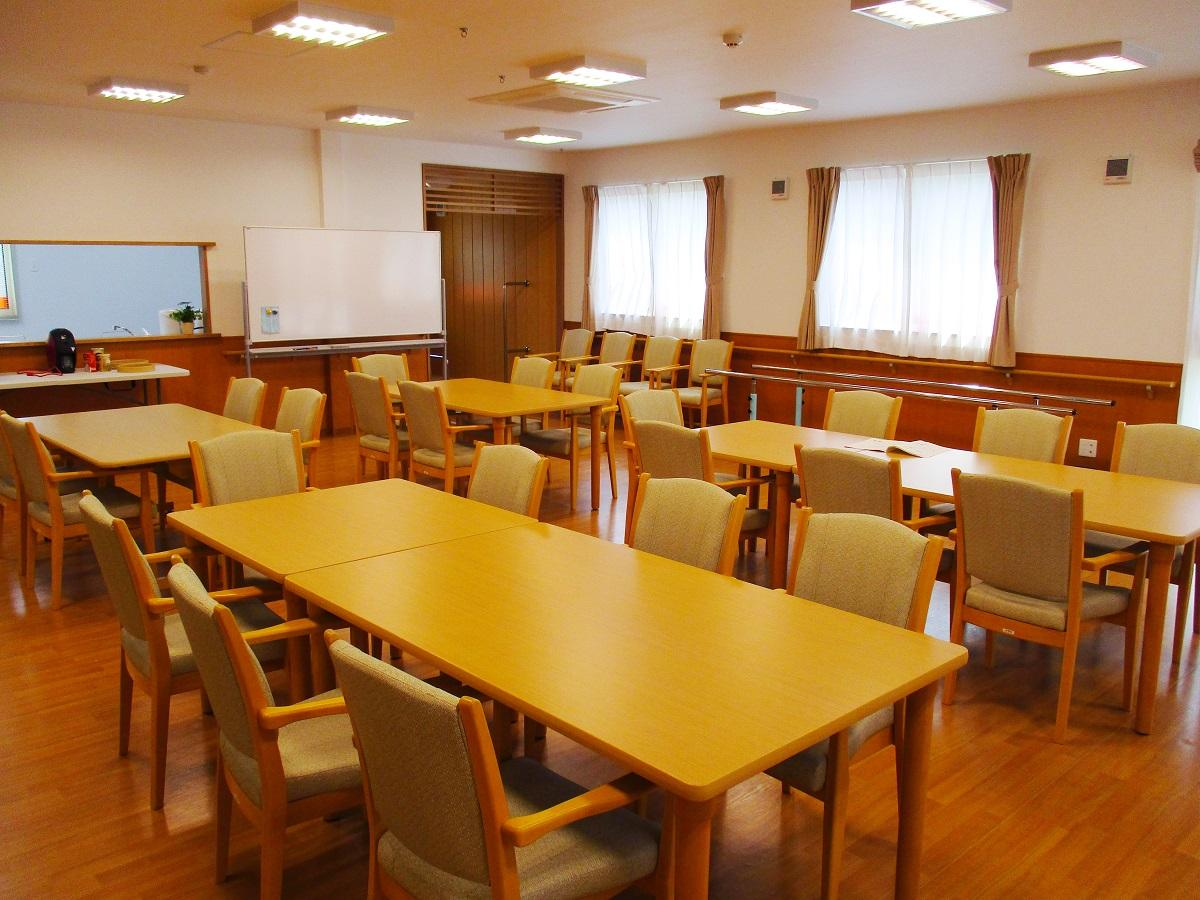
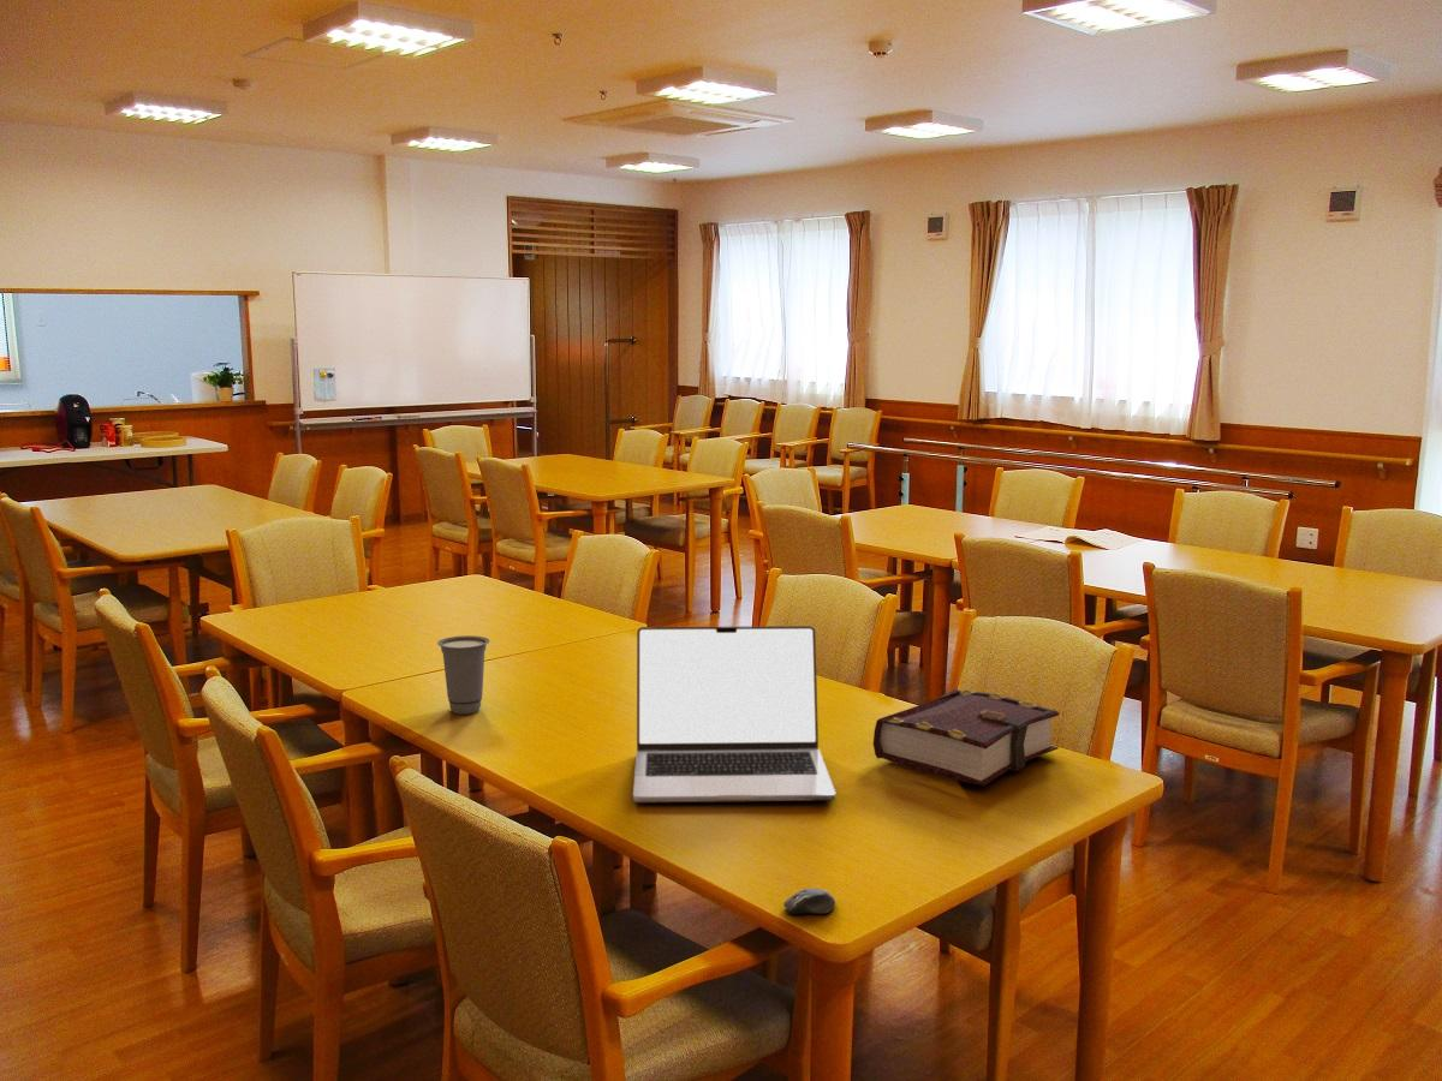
+ cup [436,634,490,716]
+ book [872,688,1060,787]
+ laptop [632,625,836,804]
+ computer mouse [782,886,836,915]
